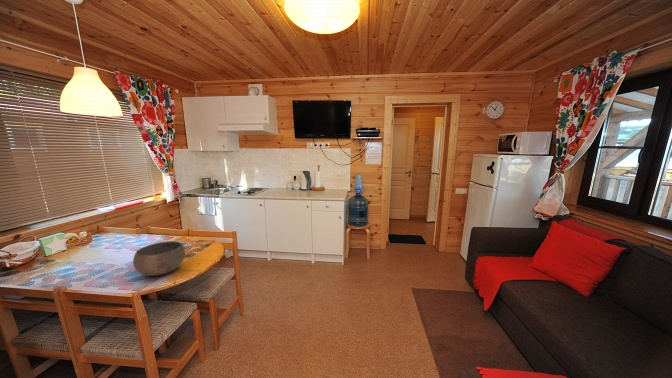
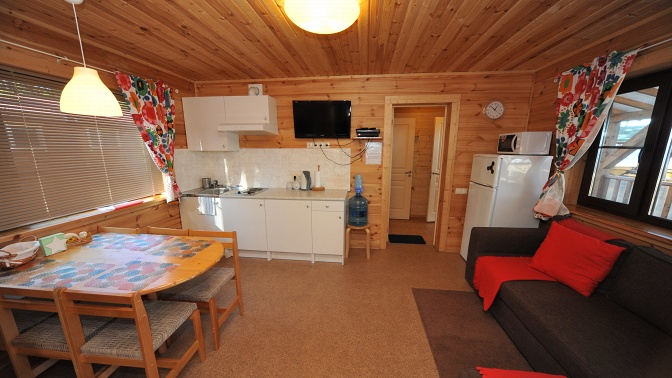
- bowl [132,240,186,277]
